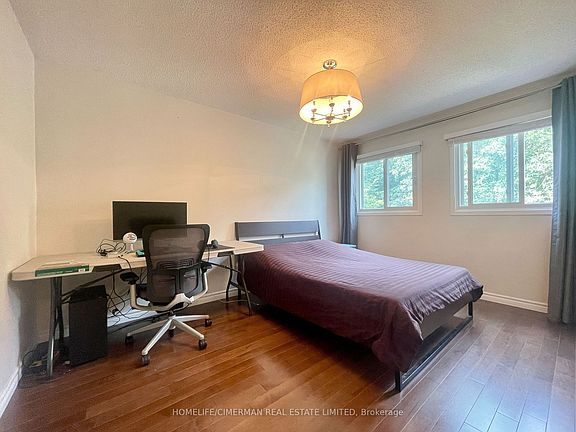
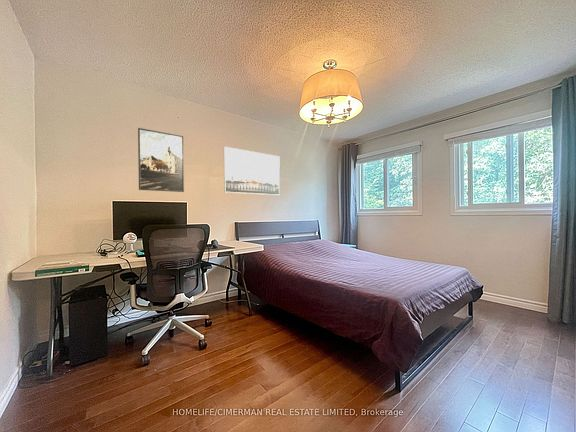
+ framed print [223,146,281,196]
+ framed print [137,127,185,193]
